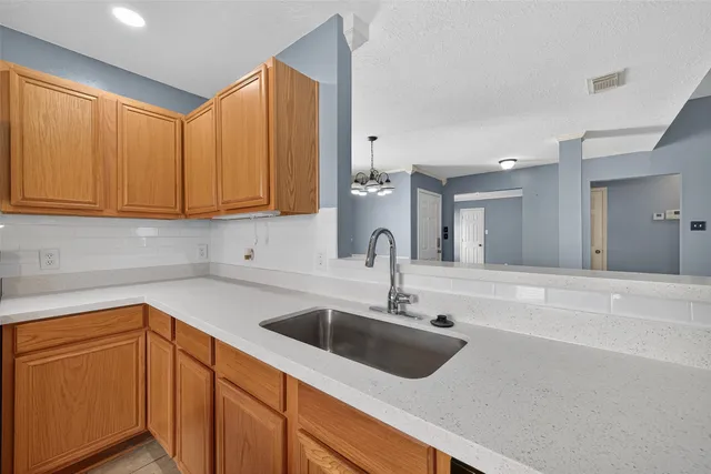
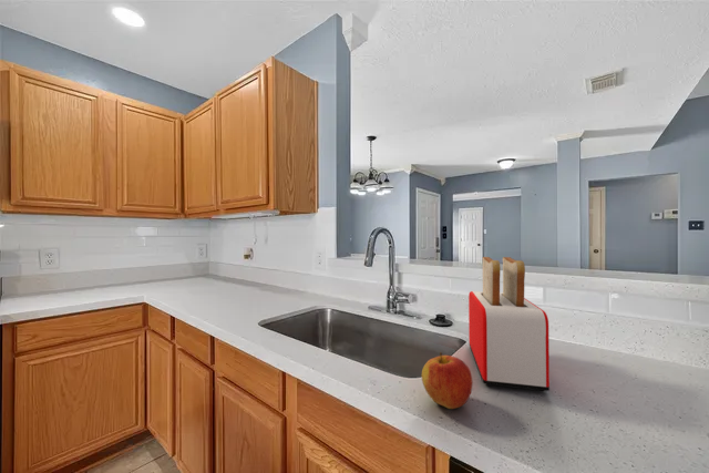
+ apple [421,351,474,410]
+ toaster [467,256,551,392]
